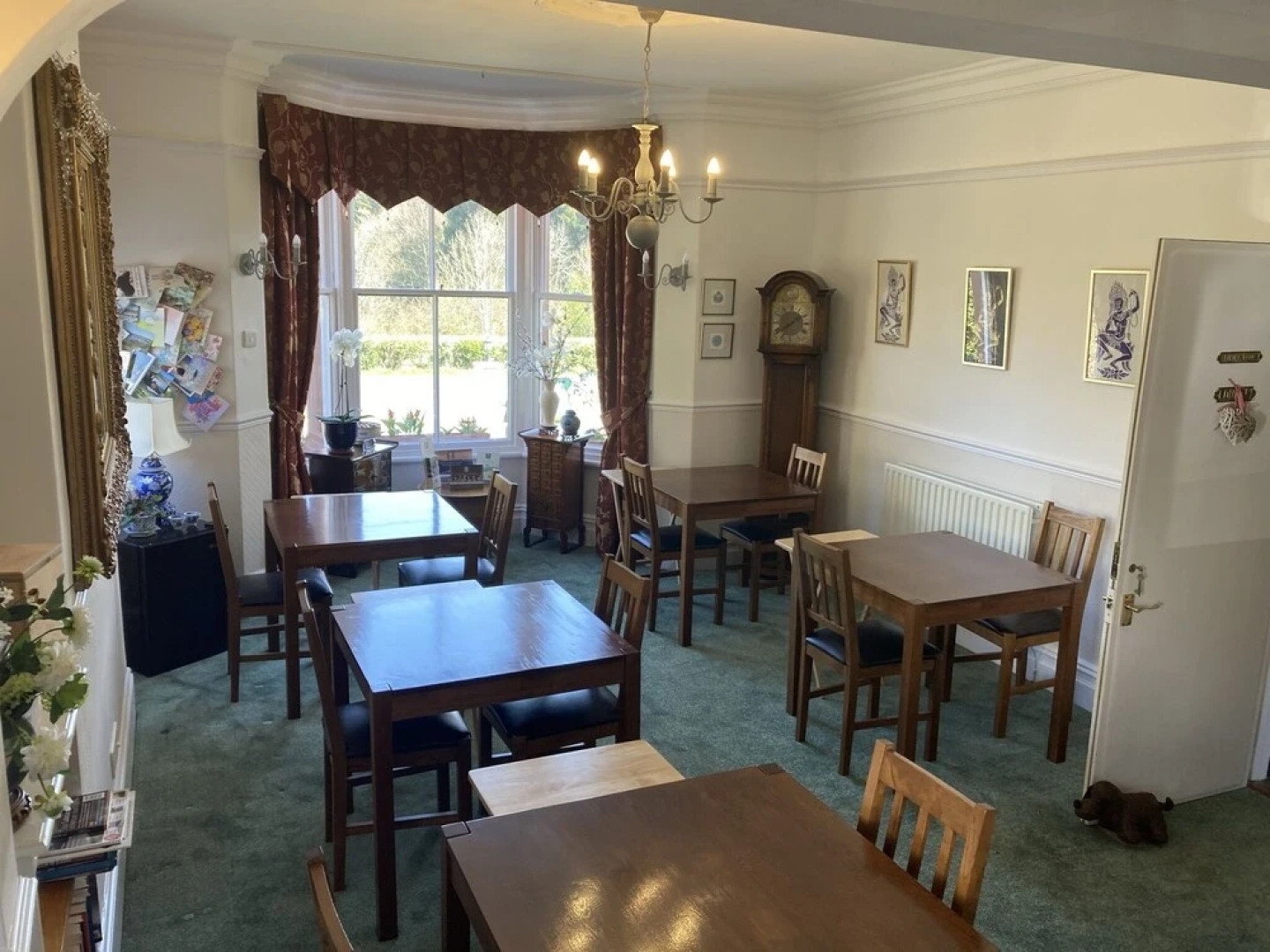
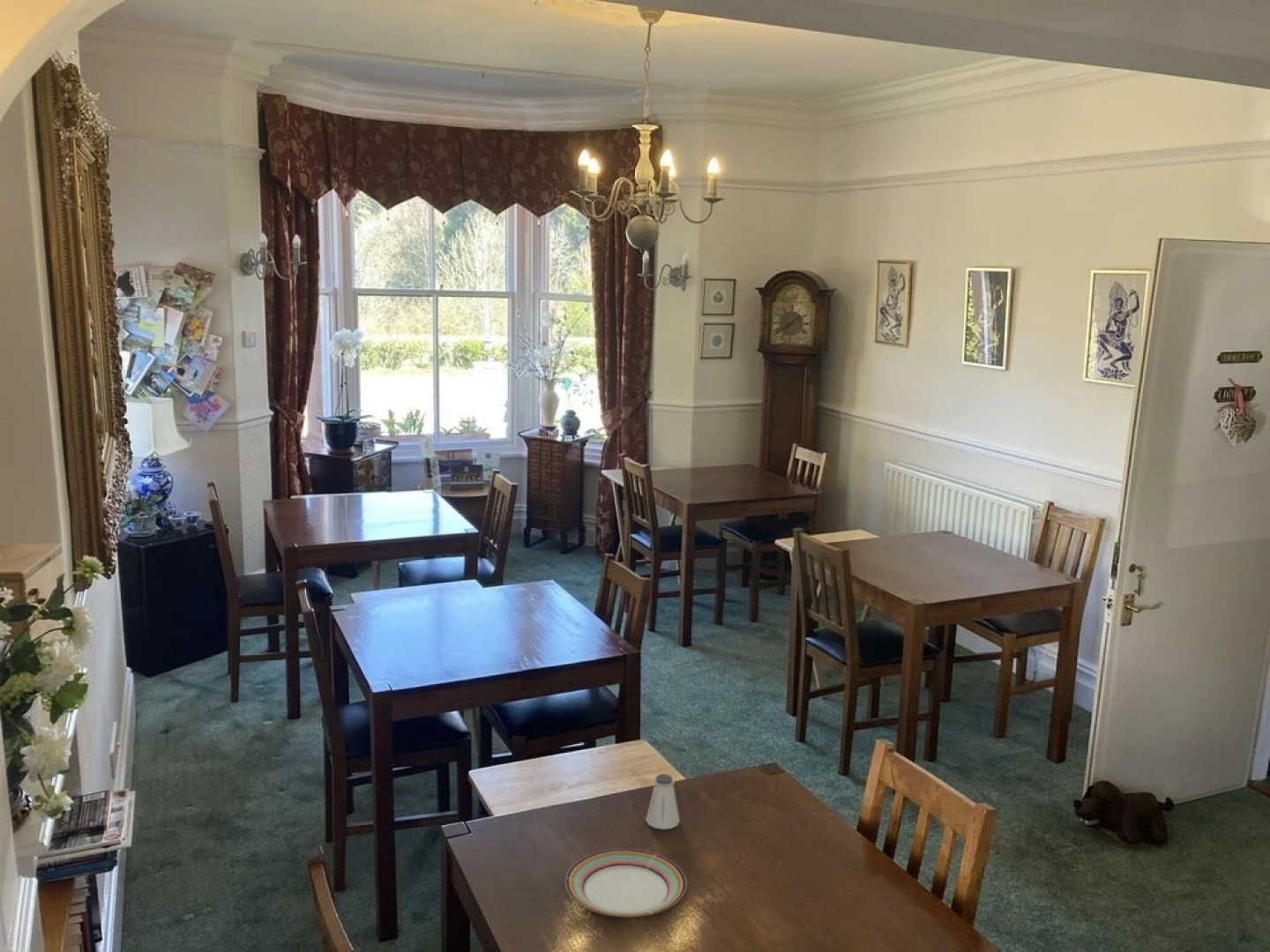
+ saltshaker [645,773,681,830]
+ plate [564,848,687,918]
